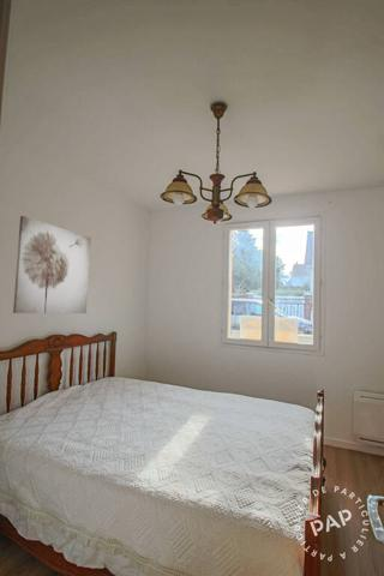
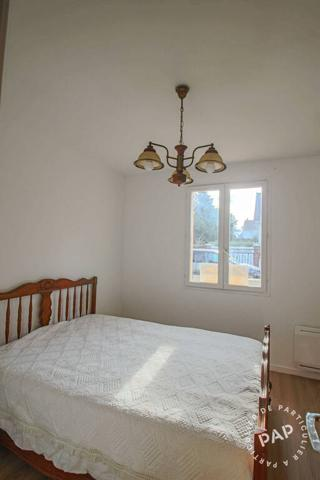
- wall art [12,215,92,314]
